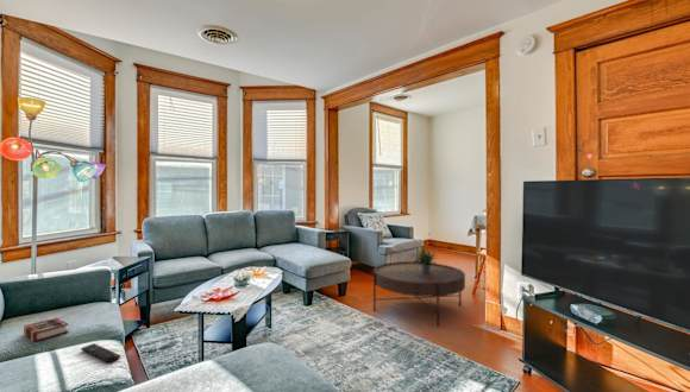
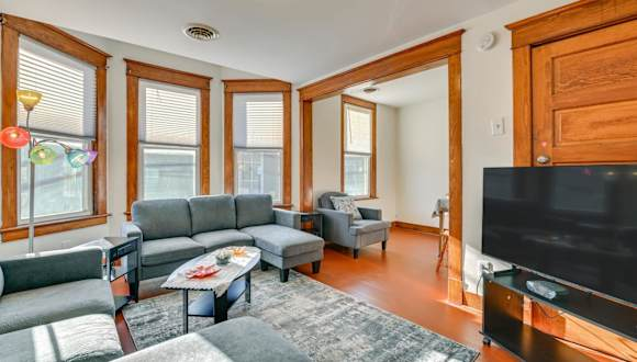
- book [23,316,70,343]
- coffee table [372,260,466,328]
- potted plant [410,238,440,273]
- remote control [80,342,121,363]
